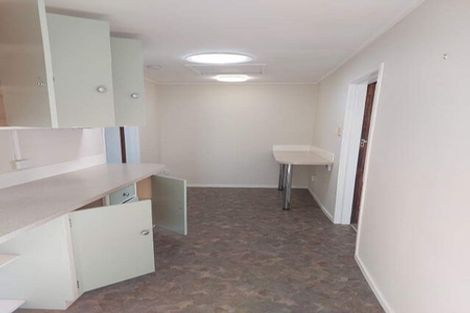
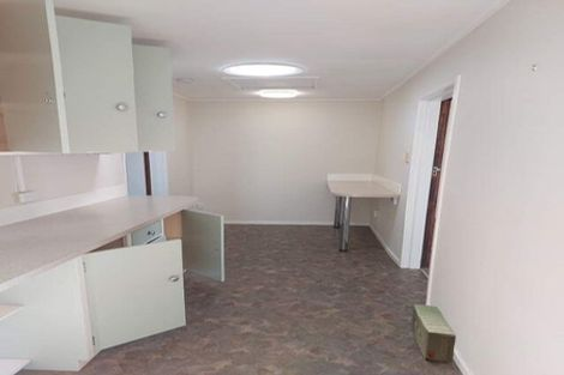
+ cardboard box [410,303,457,364]
